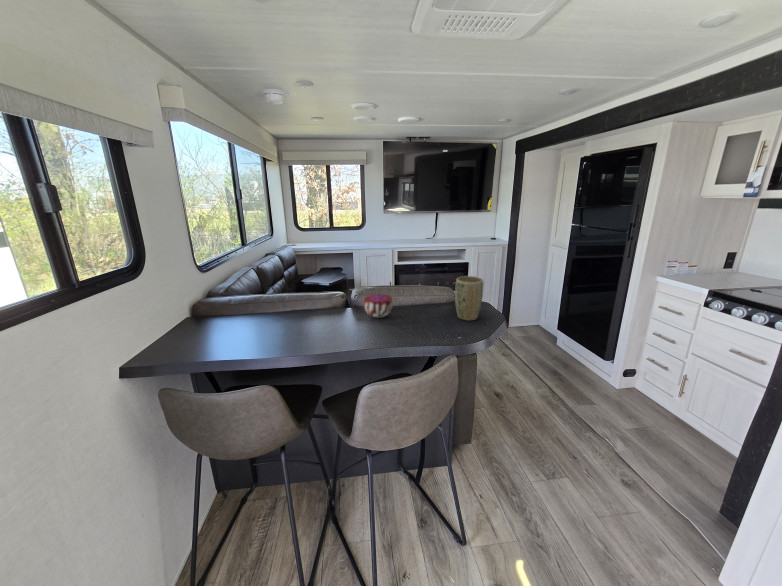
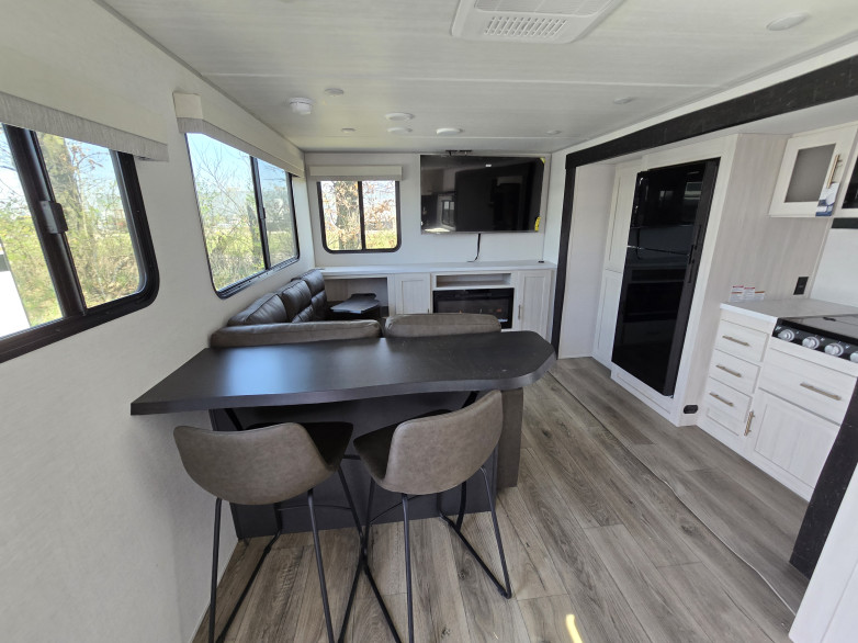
- decorative bowl [363,294,394,318]
- plant pot [454,275,485,322]
